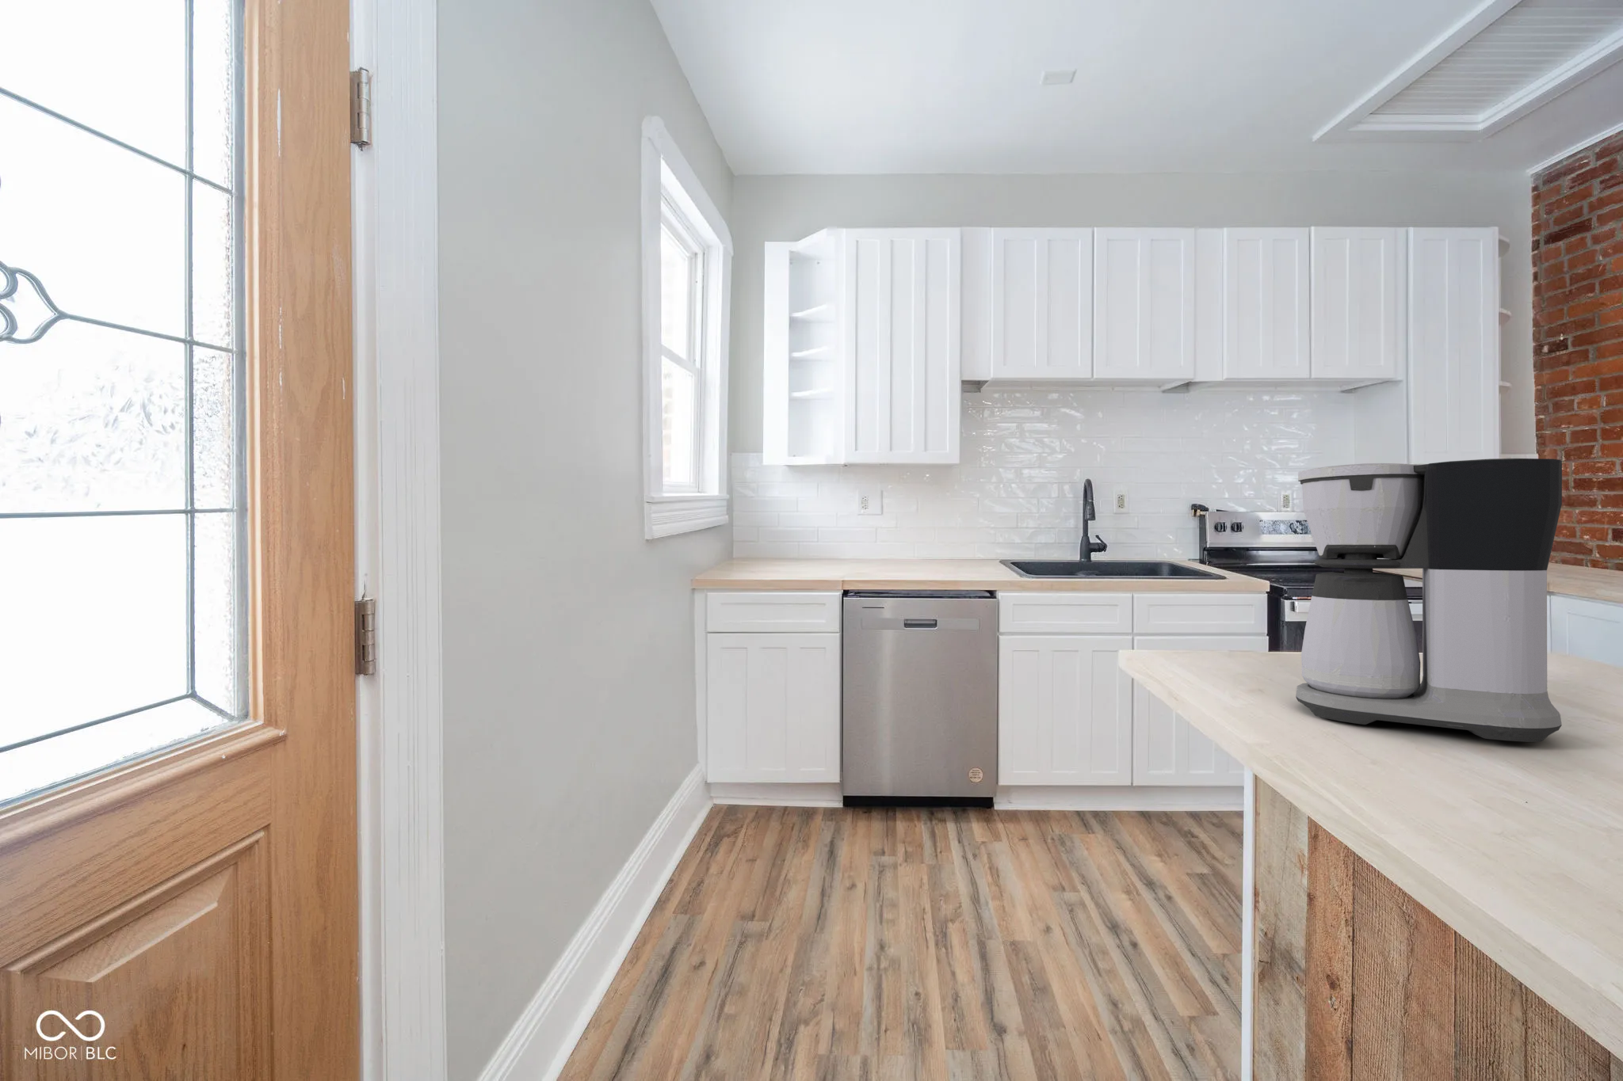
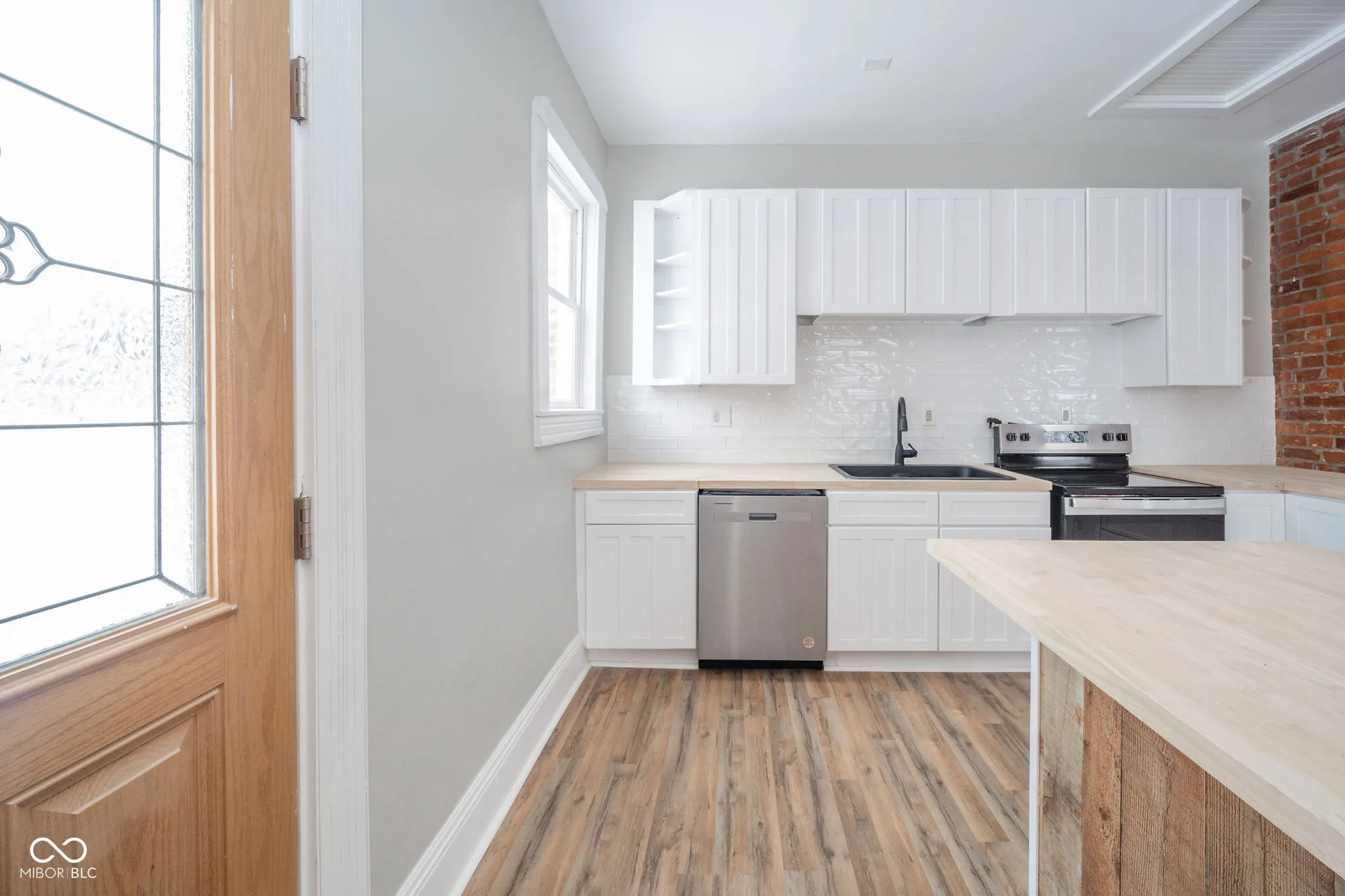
- coffee maker [1295,457,1563,743]
